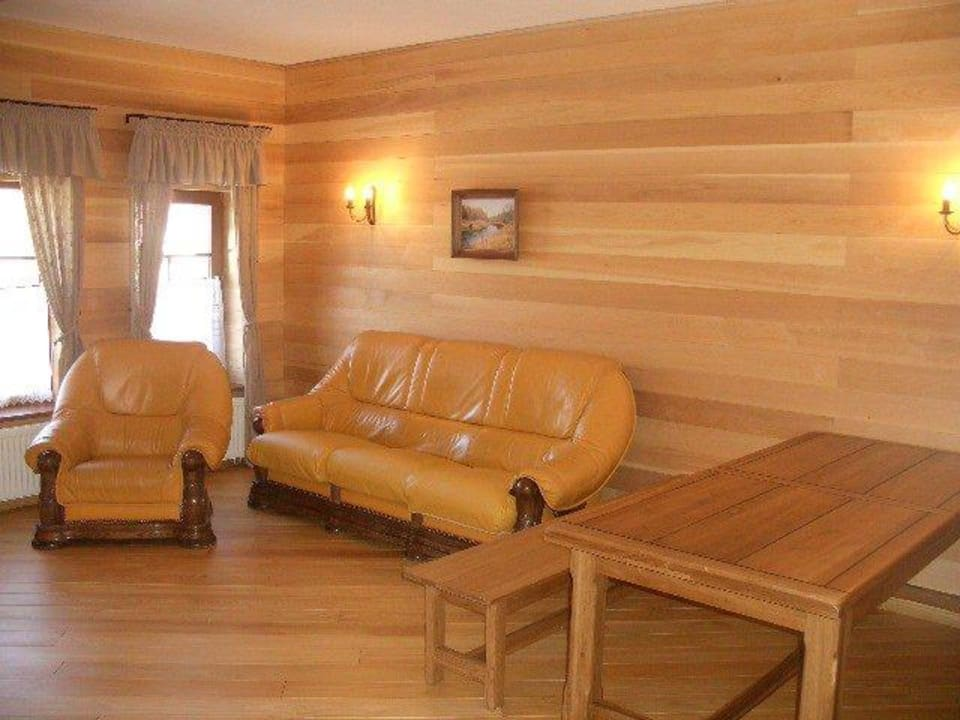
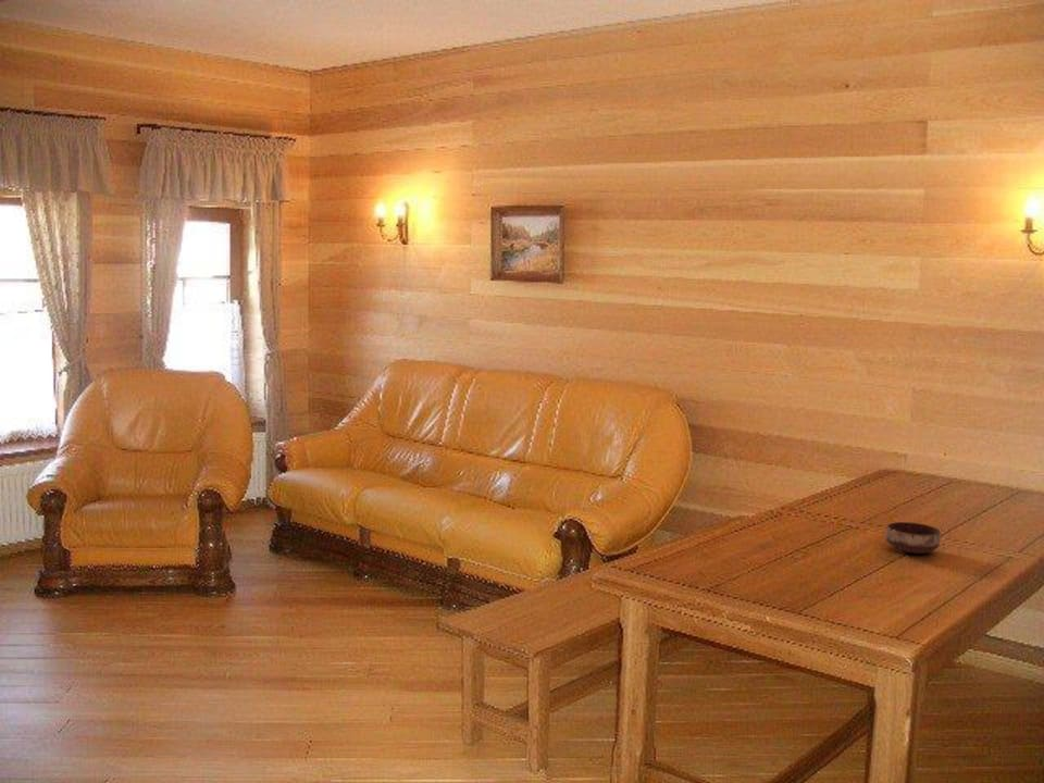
+ bowl [884,521,942,555]
